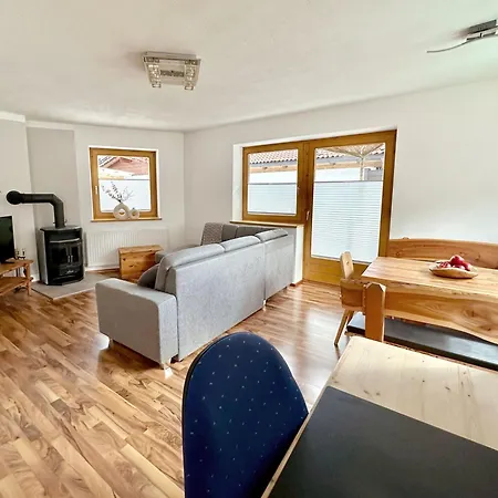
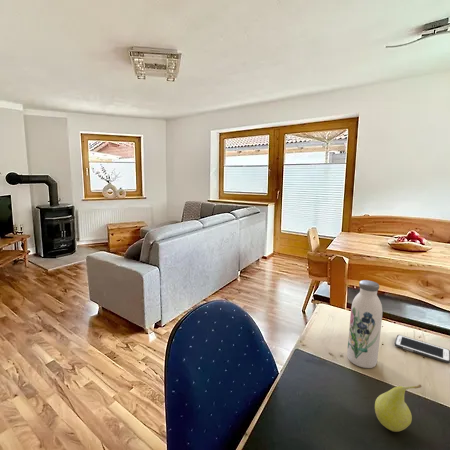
+ fruit [374,384,422,433]
+ cell phone [394,334,450,364]
+ water bottle [346,279,383,369]
